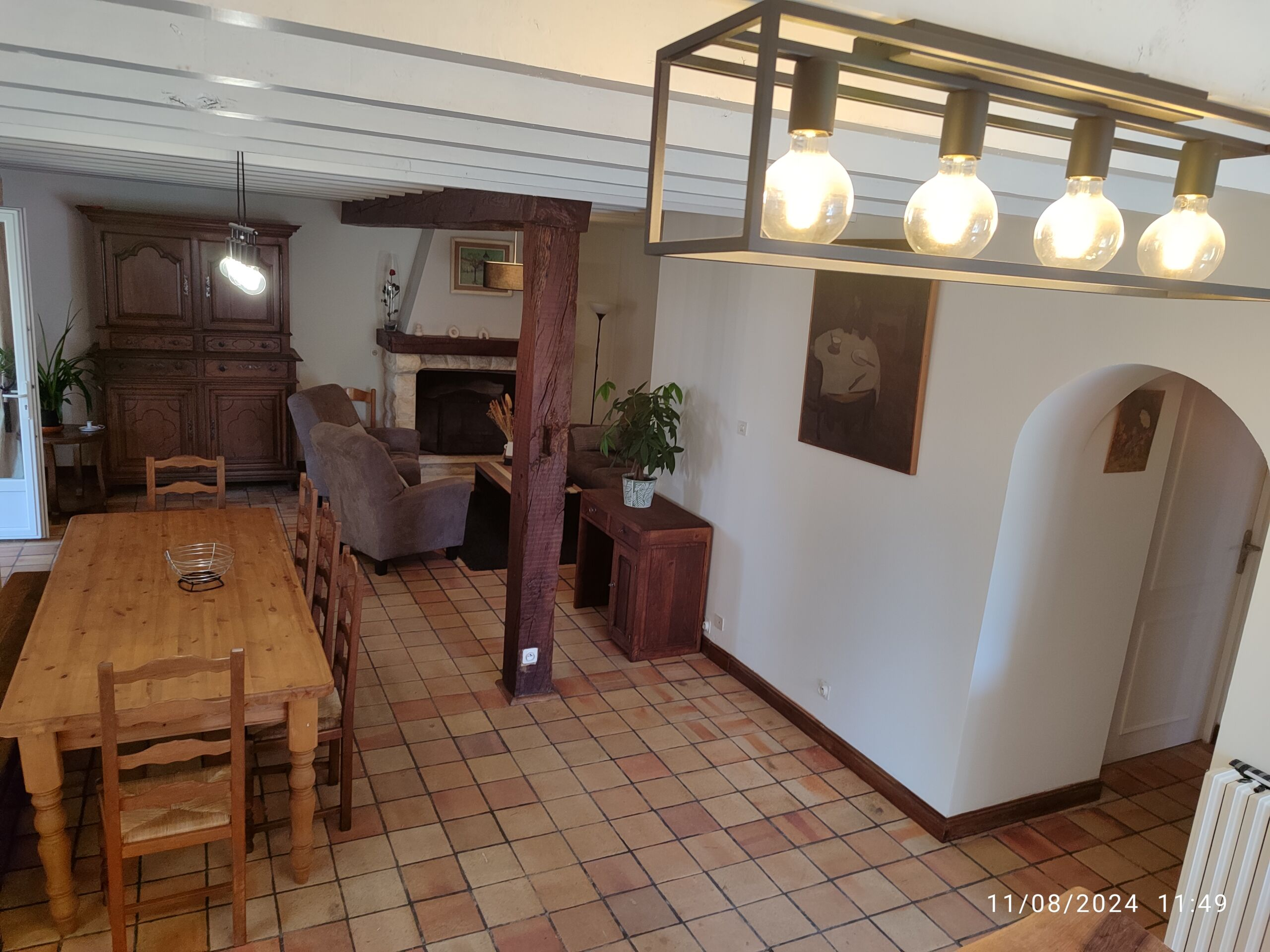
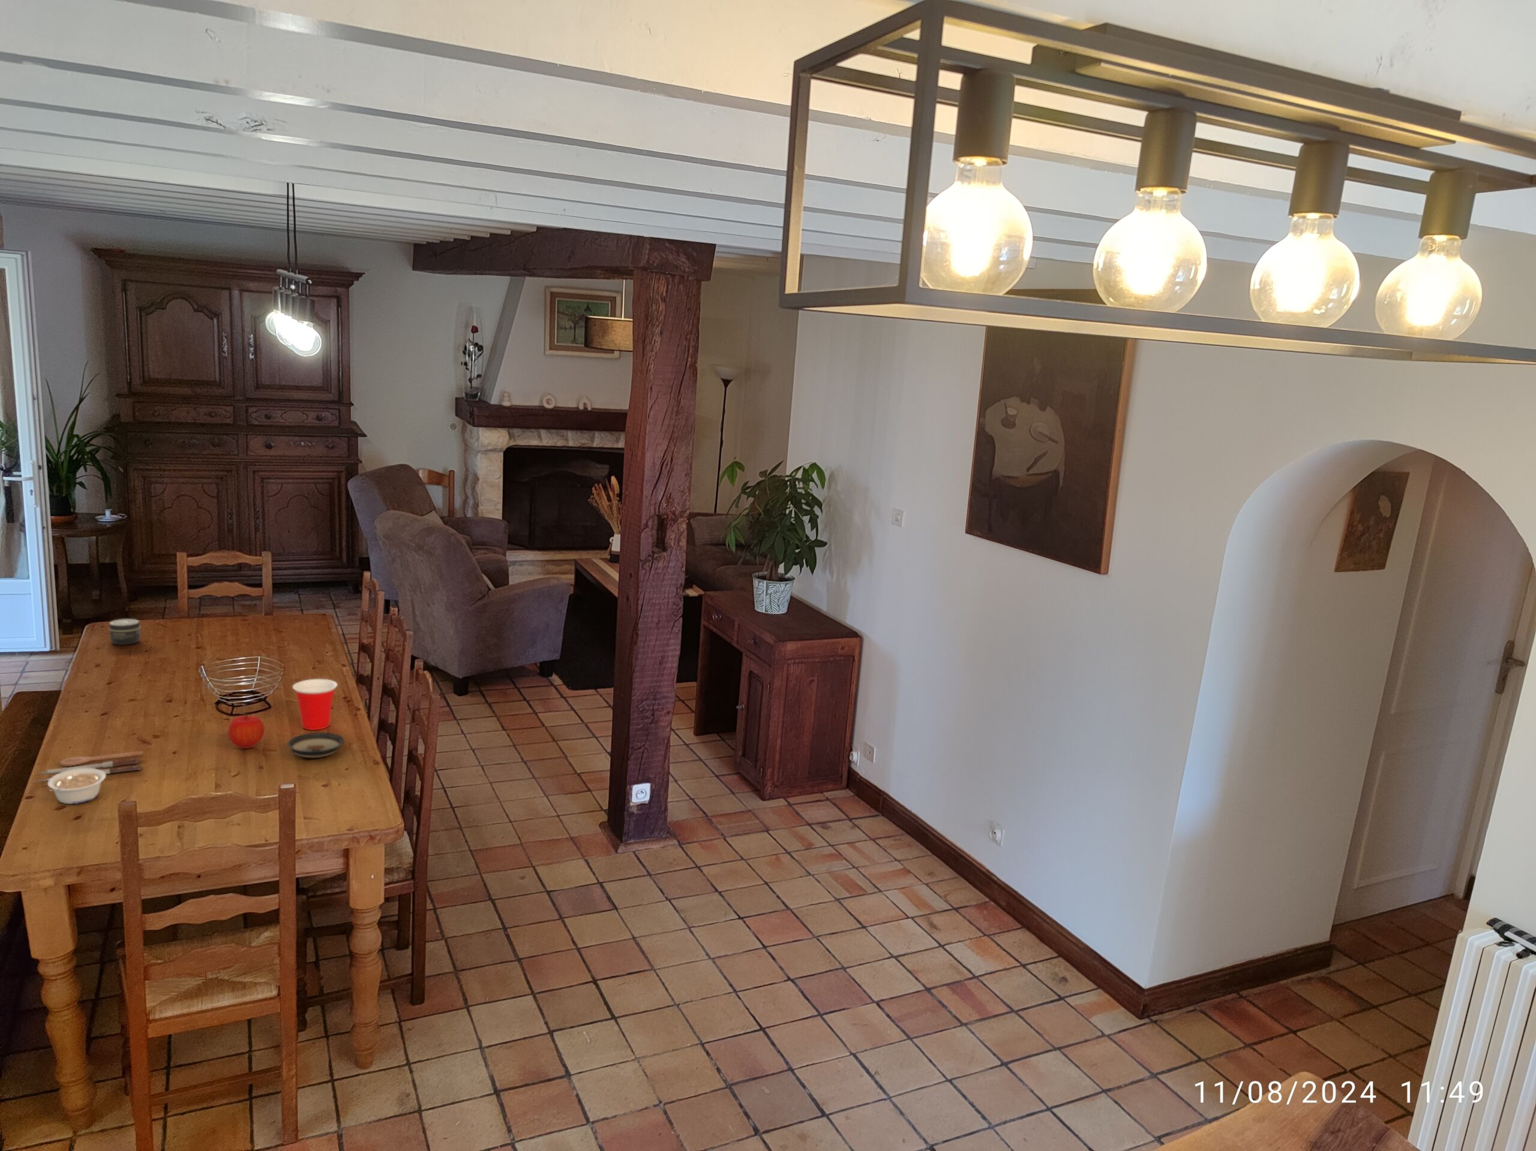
+ cup [293,678,337,730]
+ saucer [287,731,345,758]
+ legume [47,768,106,804]
+ spoon [31,751,144,783]
+ jar [109,619,142,646]
+ fruit [227,713,265,750]
